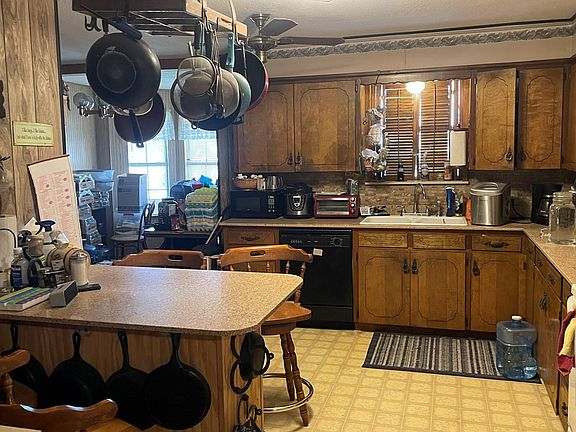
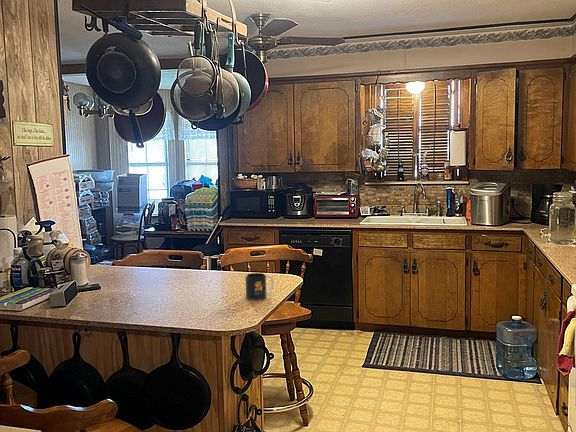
+ mug [244,272,275,301]
